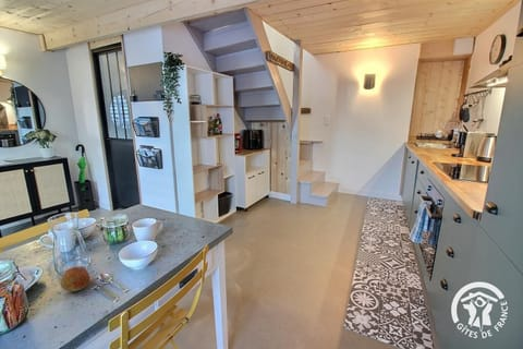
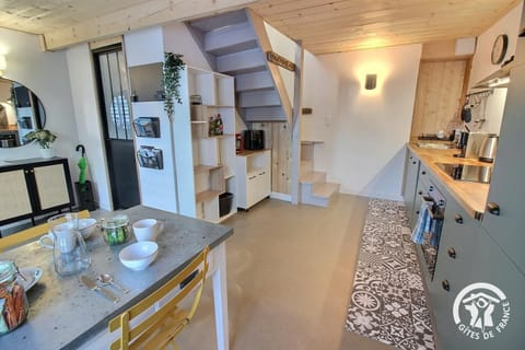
- apple [59,266,90,292]
